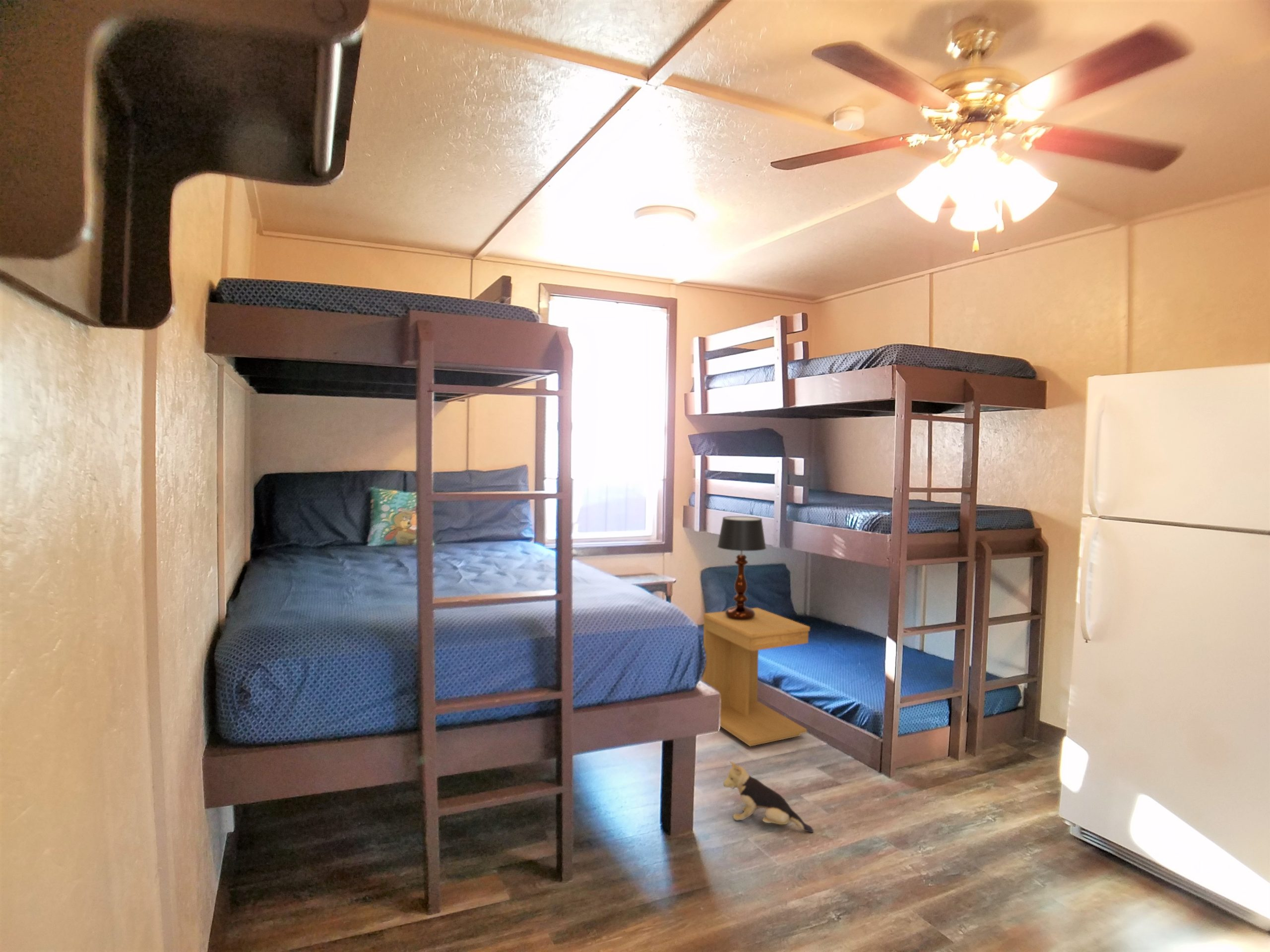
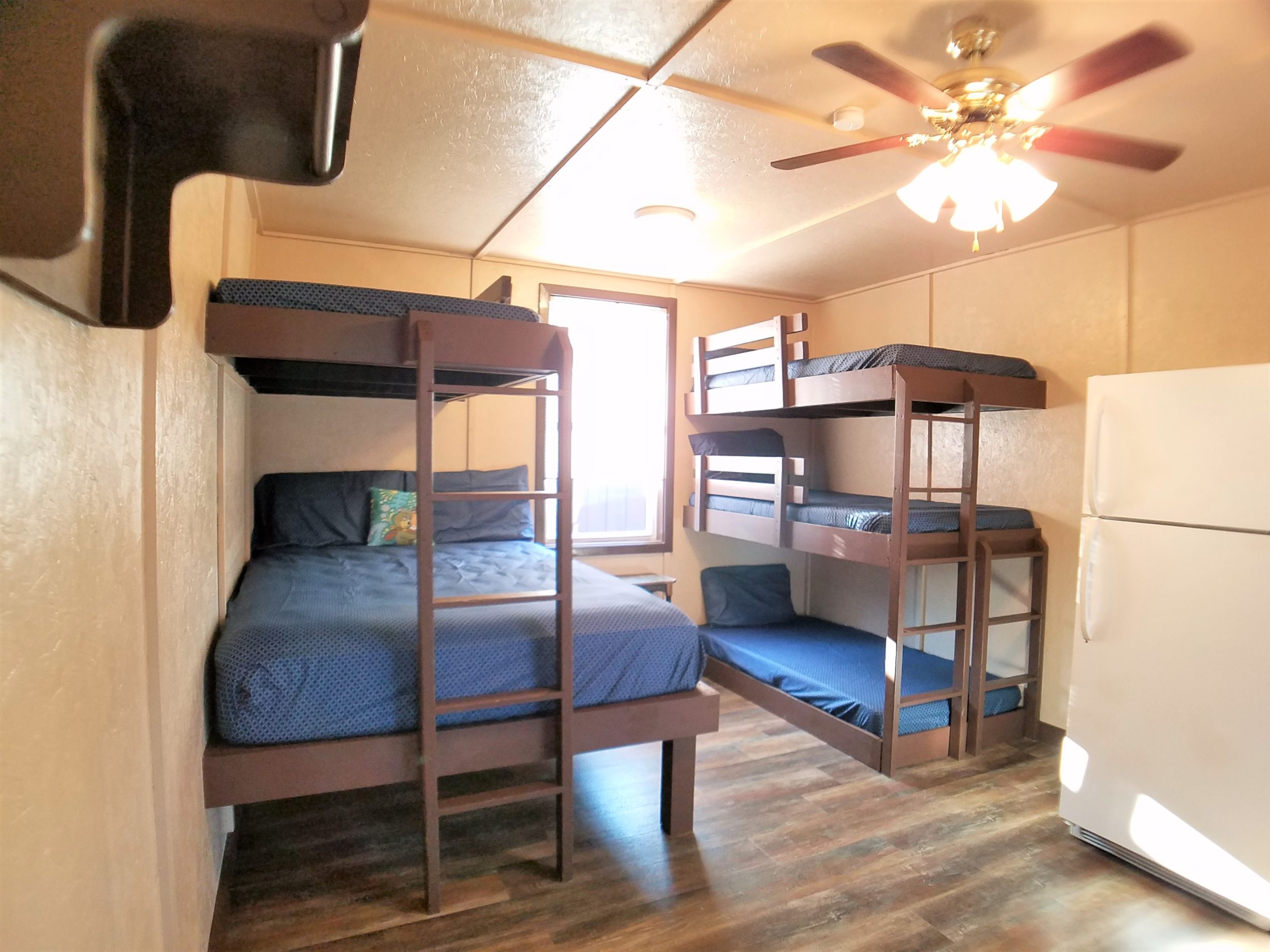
- table lamp [717,516,766,620]
- plush toy [723,761,814,833]
- side table [702,607,811,747]
